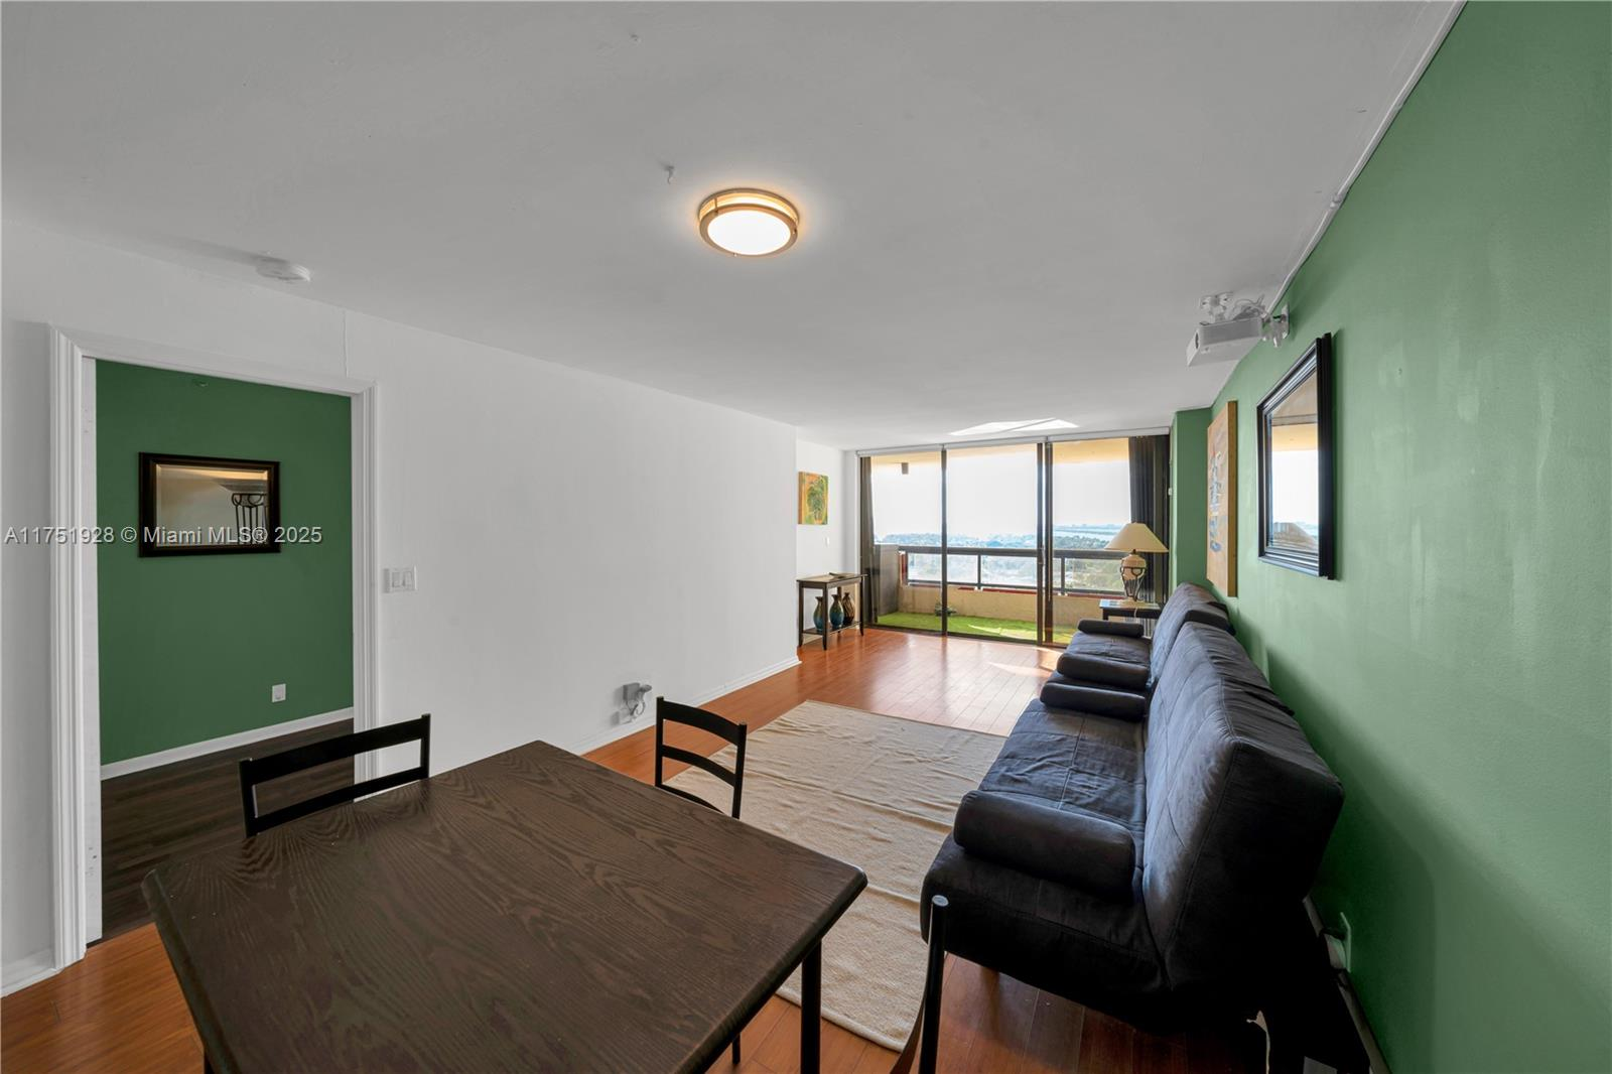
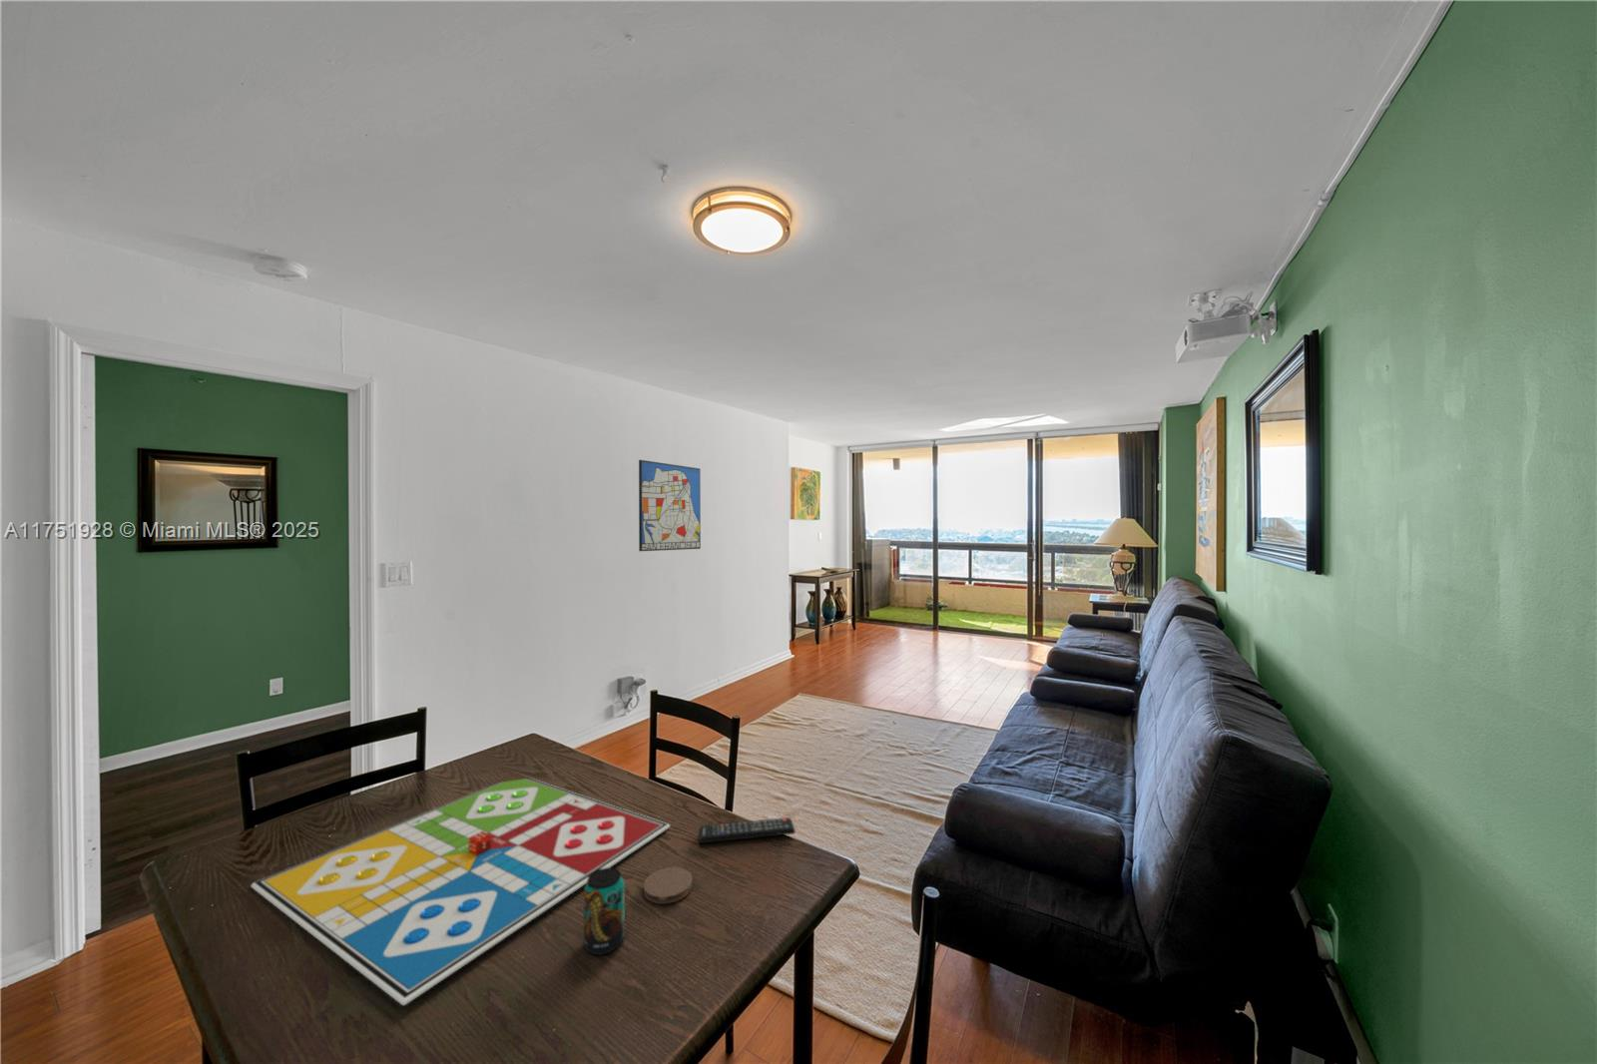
+ gameboard [251,778,671,1006]
+ remote control [698,817,797,844]
+ wall art [638,460,702,552]
+ coaster [642,867,693,905]
+ beverage can [583,867,626,956]
